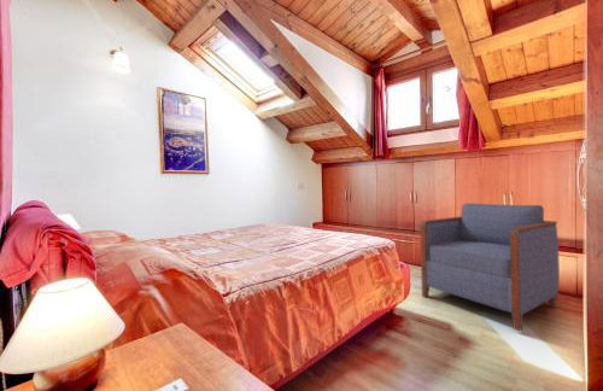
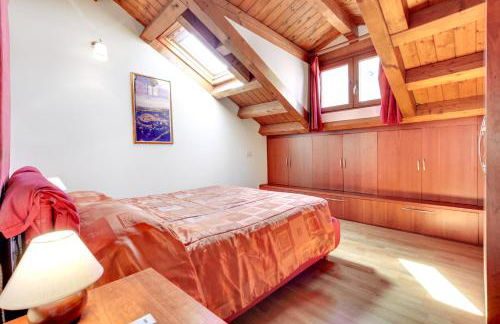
- armchair [420,202,561,332]
